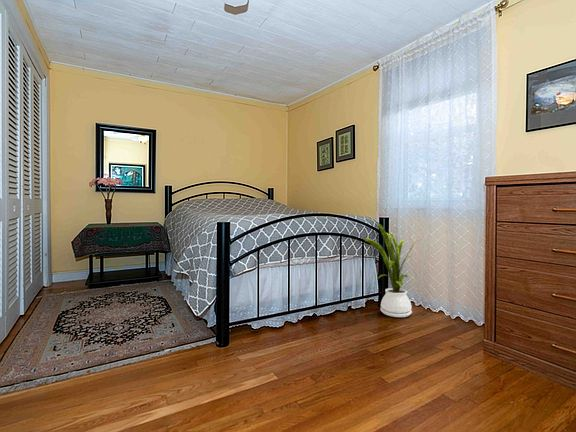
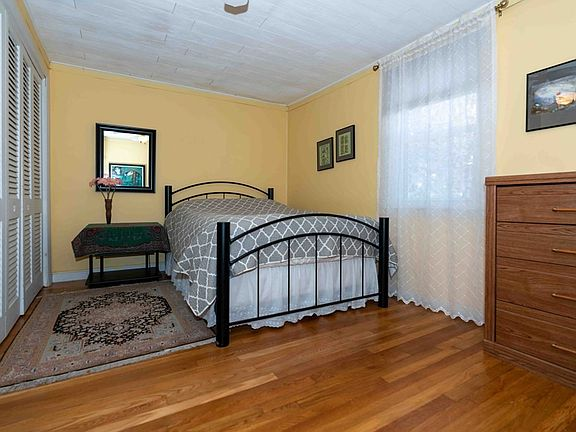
- house plant [362,222,420,318]
